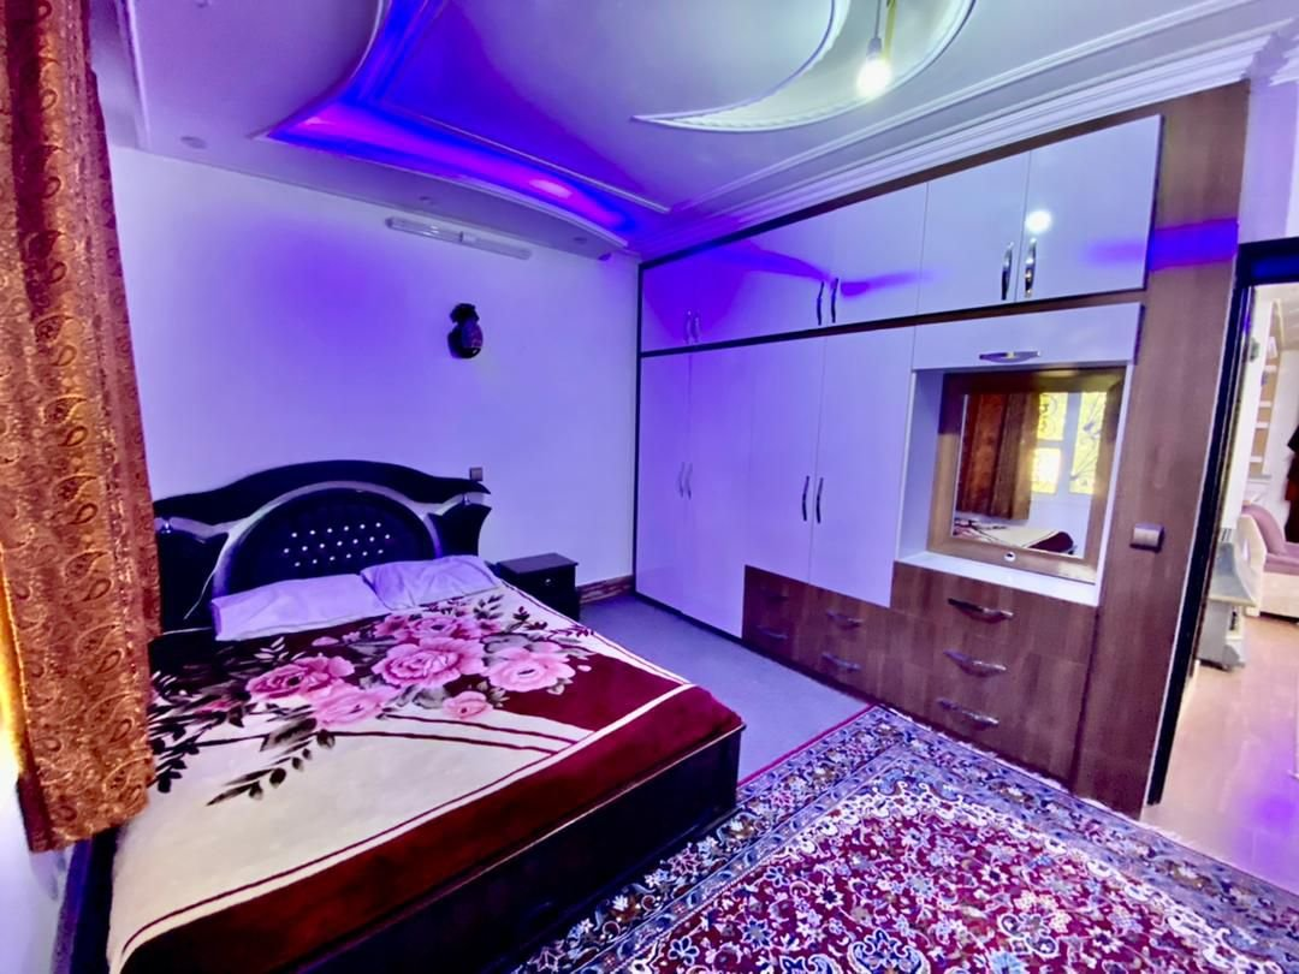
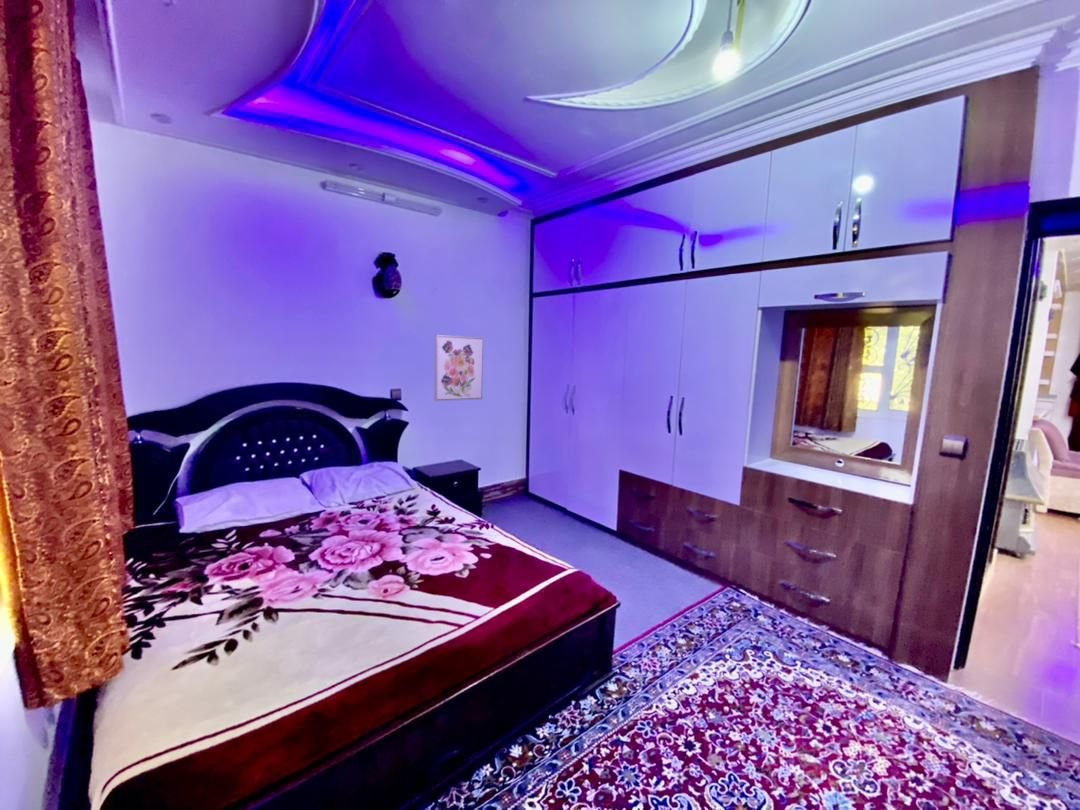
+ wall art [433,334,485,402]
